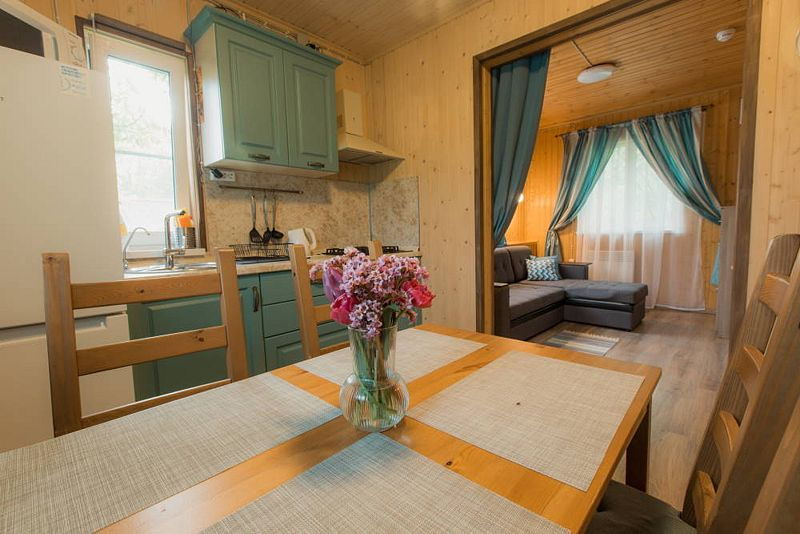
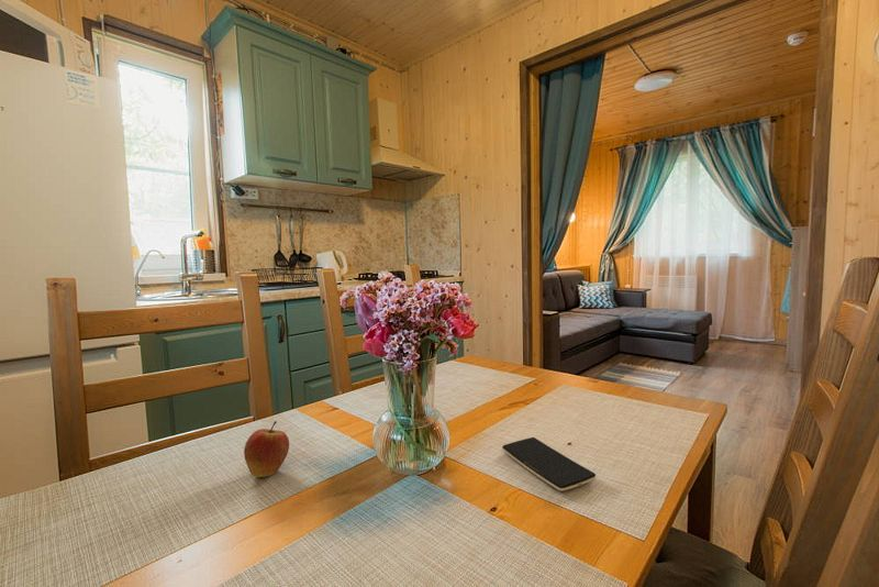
+ smartphone [501,436,597,491]
+ fruit [243,420,290,478]
